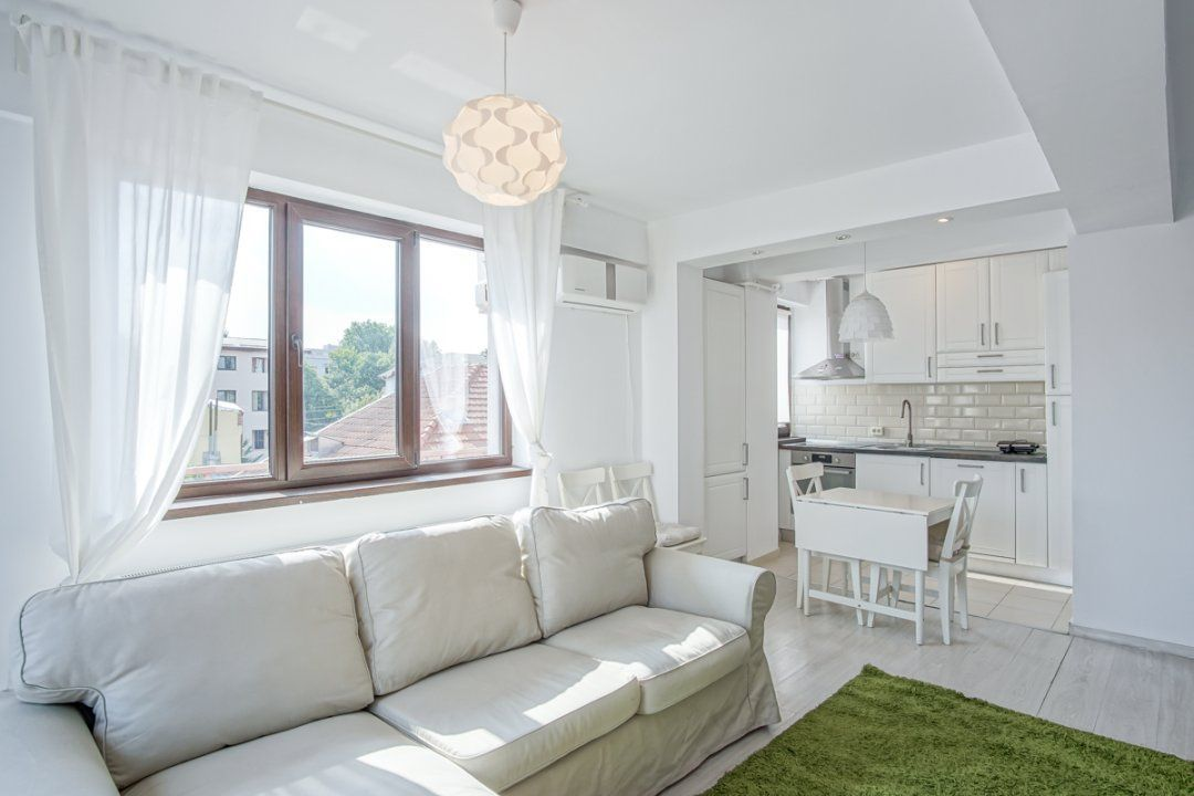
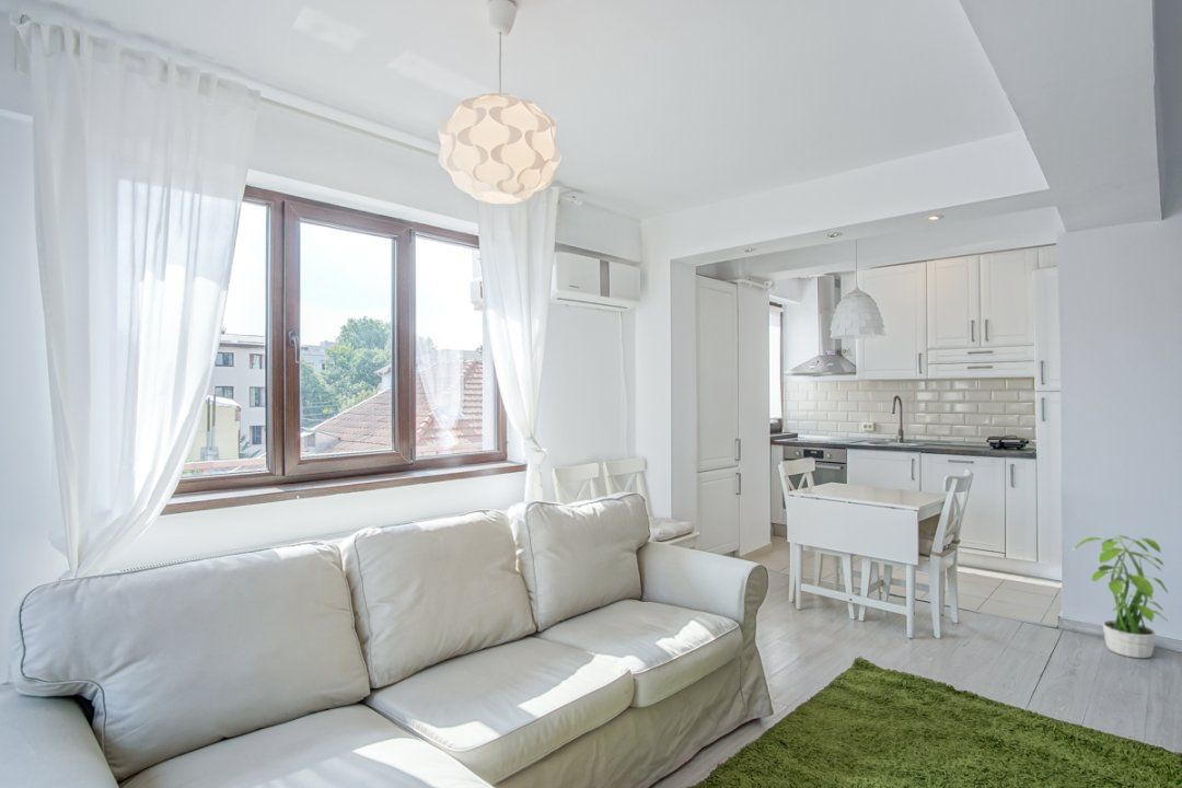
+ potted plant [1070,530,1169,659]
